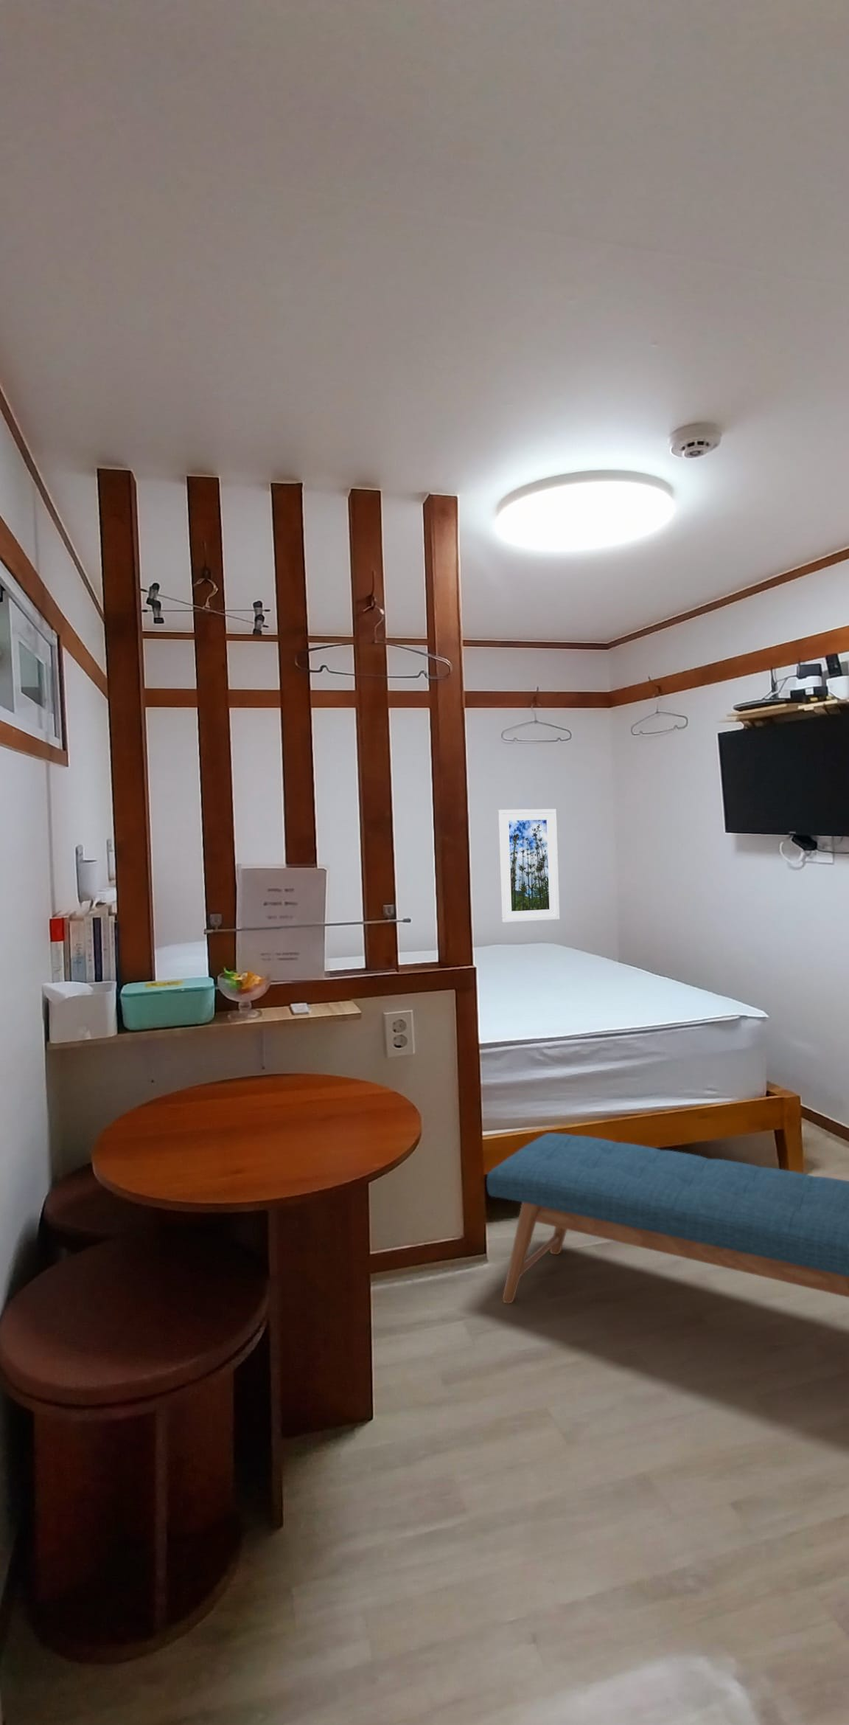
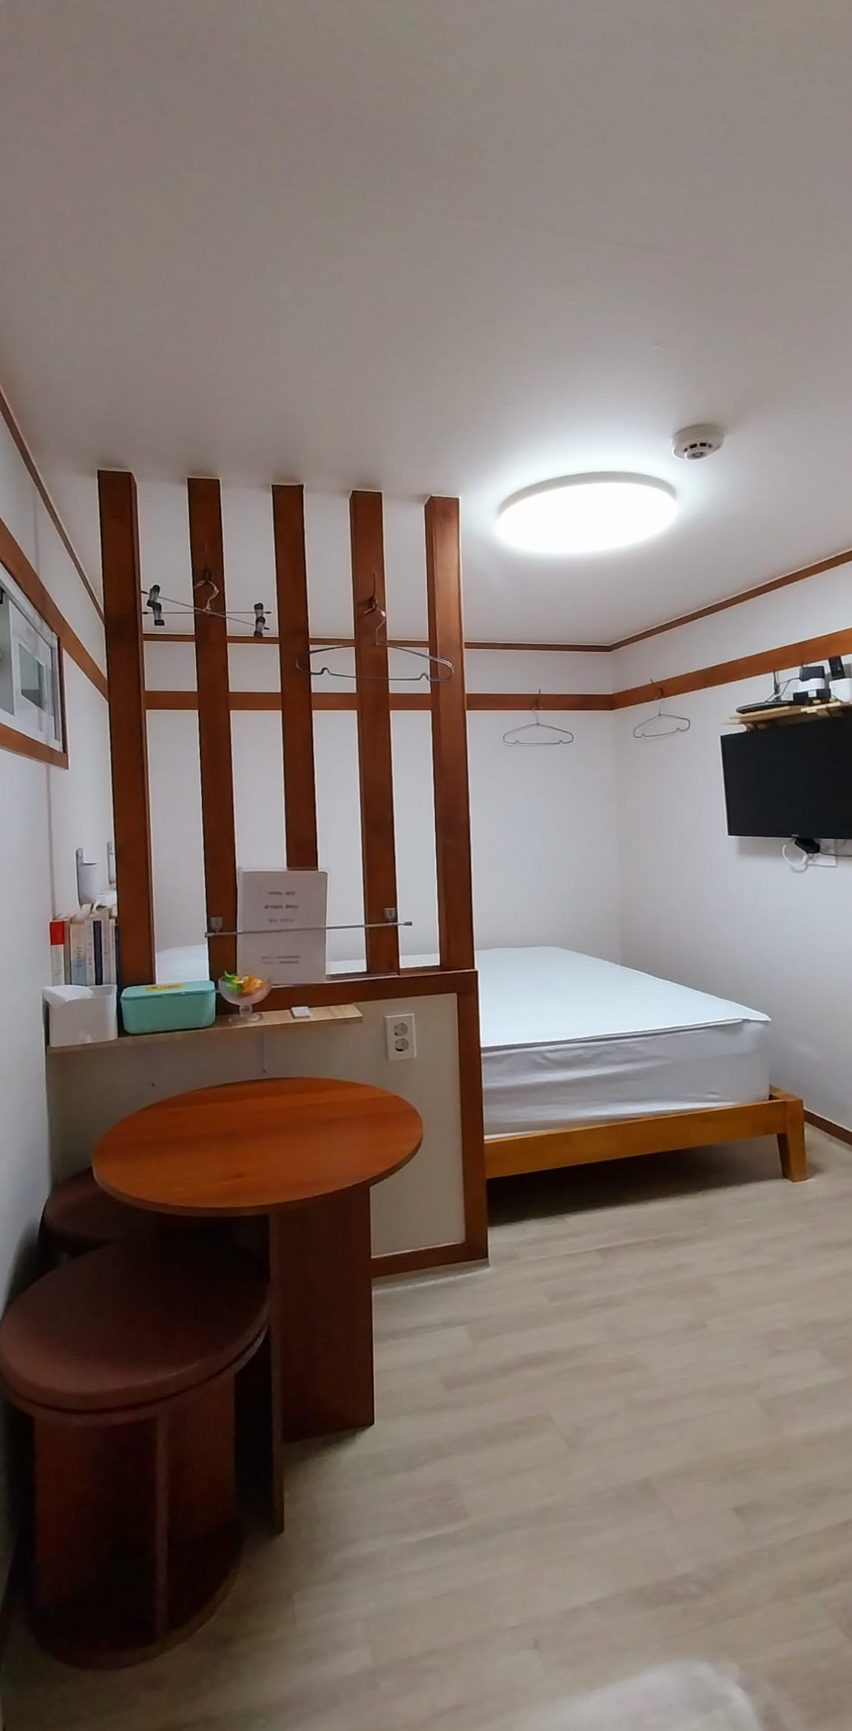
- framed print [497,809,560,923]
- bench [486,1132,849,1304]
